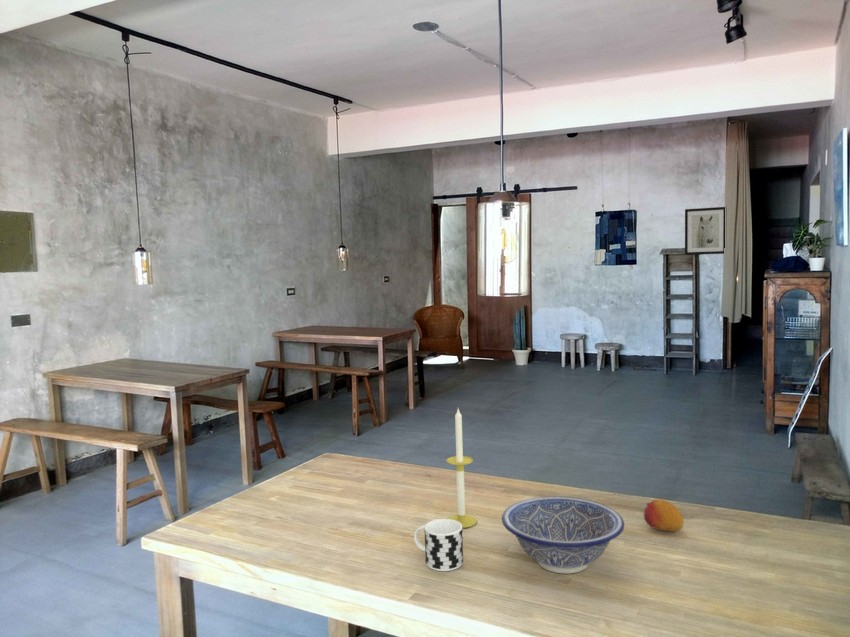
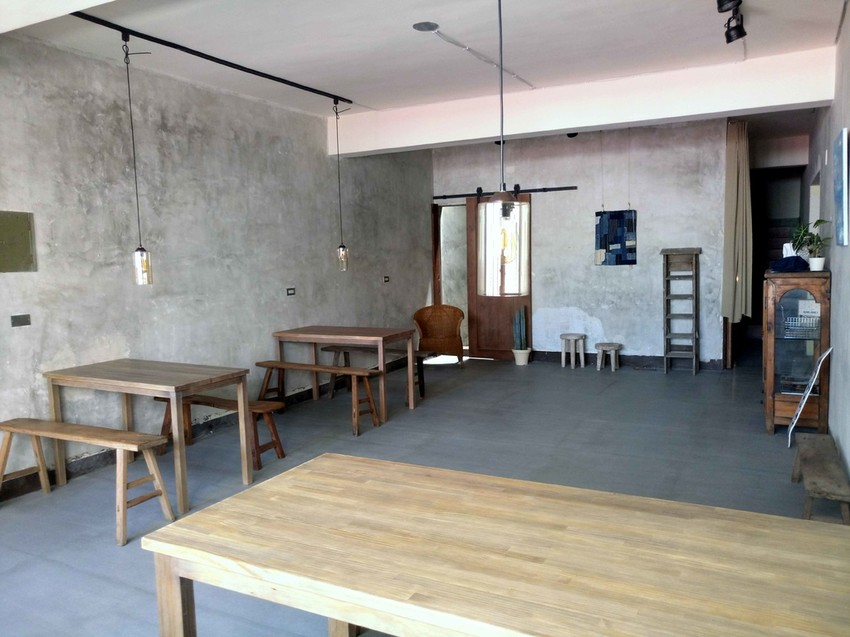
- decorative bowl [501,496,625,575]
- candle [446,408,478,529]
- wall art [684,206,726,256]
- cup [413,518,464,572]
- fruit [643,498,685,533]
